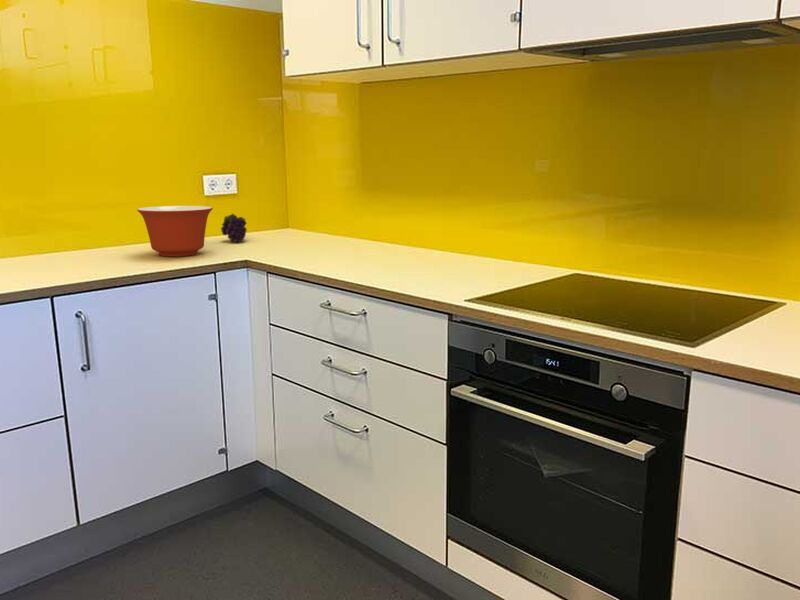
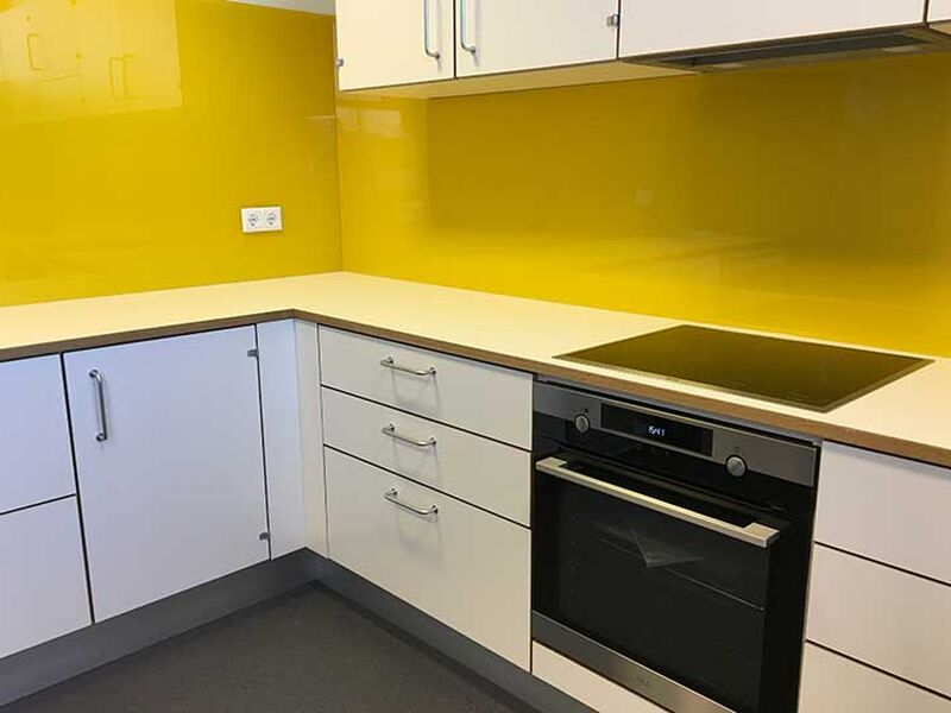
- fruit [220,213,248,243]
- mixing bowl [136,205,214,257]
